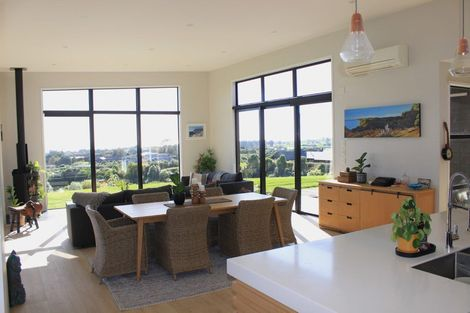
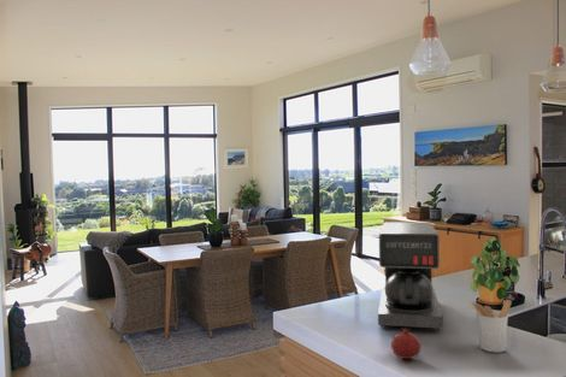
+ utensil holder [470,299,513,354]
+ coffee maker [377,222,443,331]
+ fruit [390,326,423,360]
